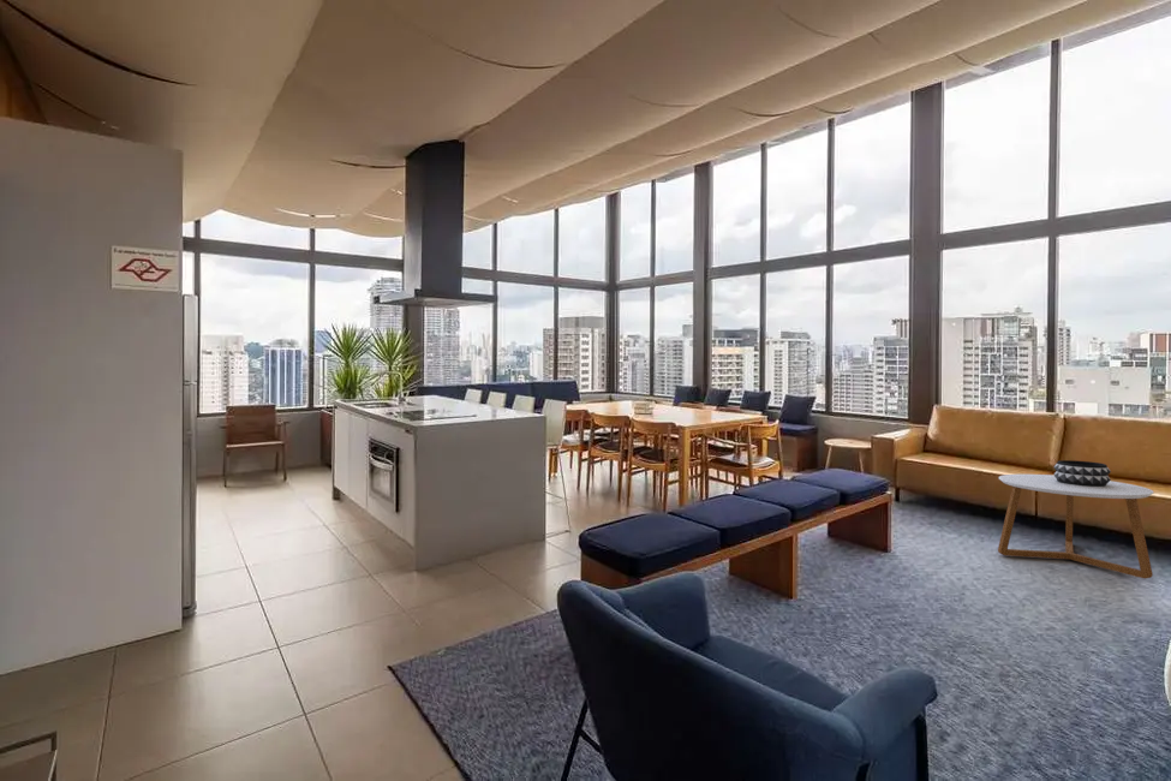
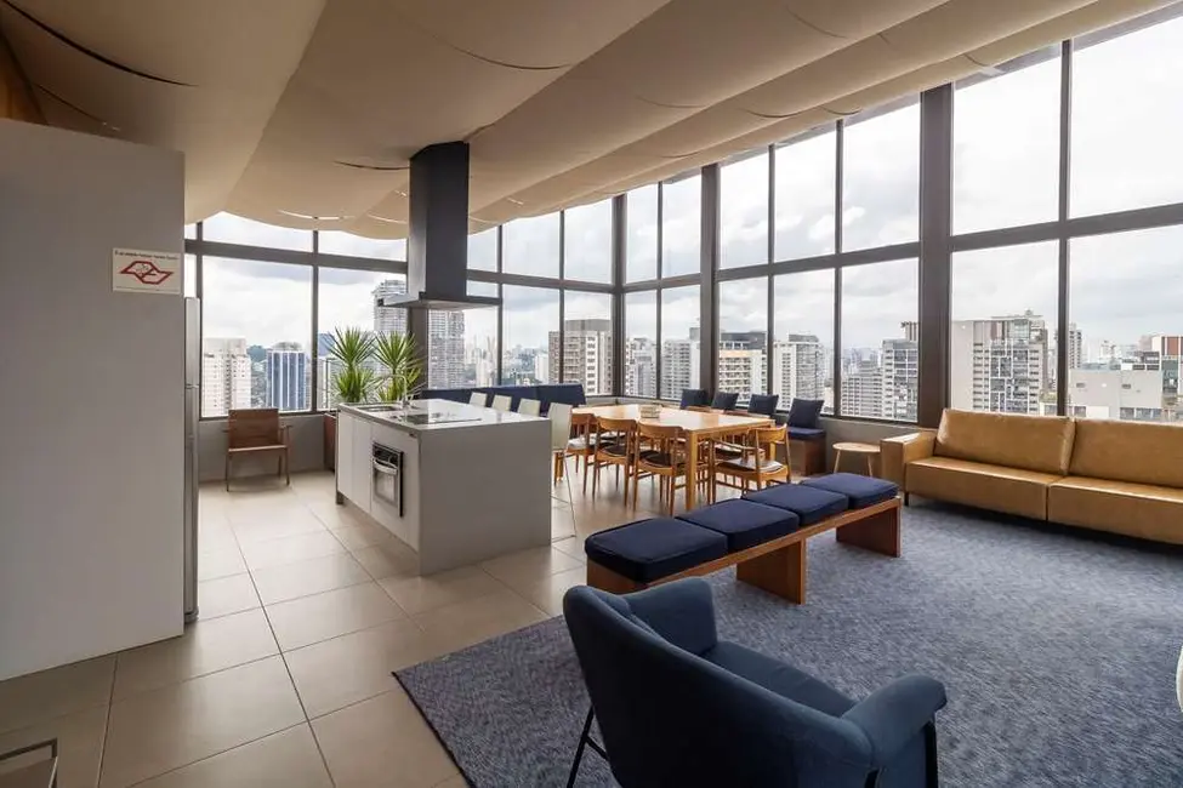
- decorative bowl [1052,459,1112,487]
- coffee table [997,473,1155,579]
